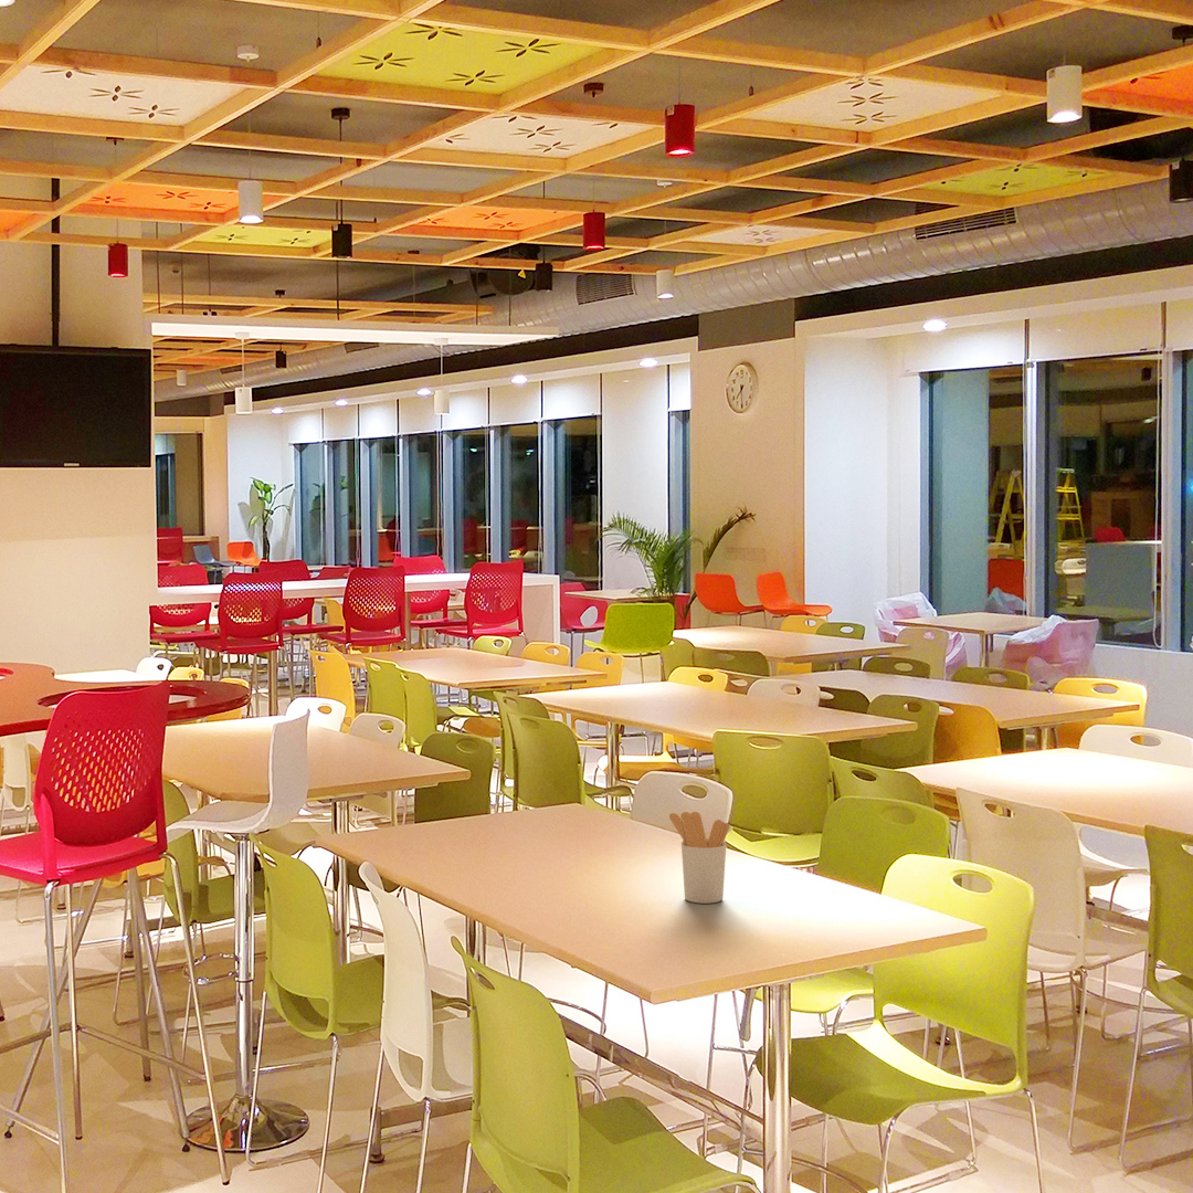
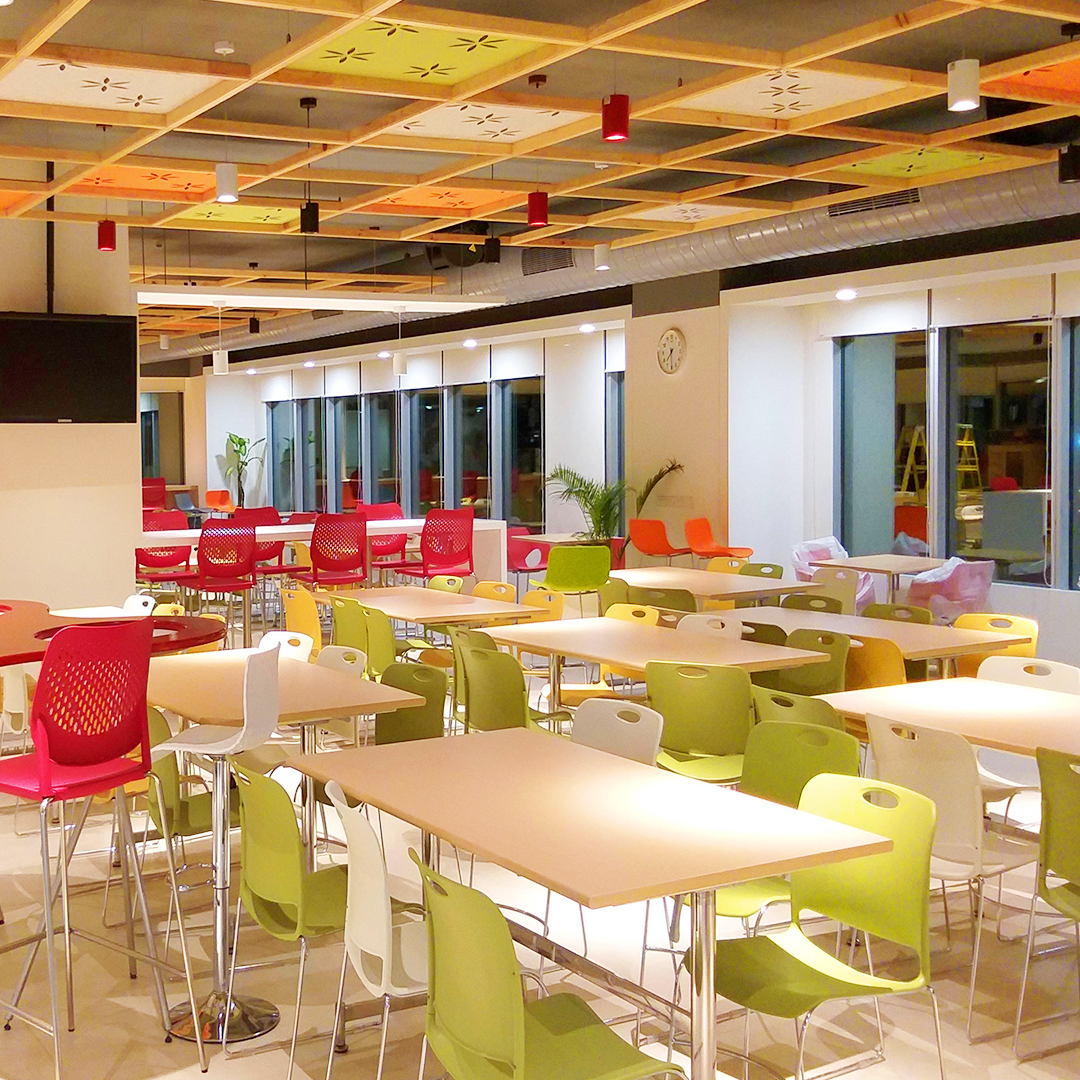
- utensil holder [668,811,730,905]
